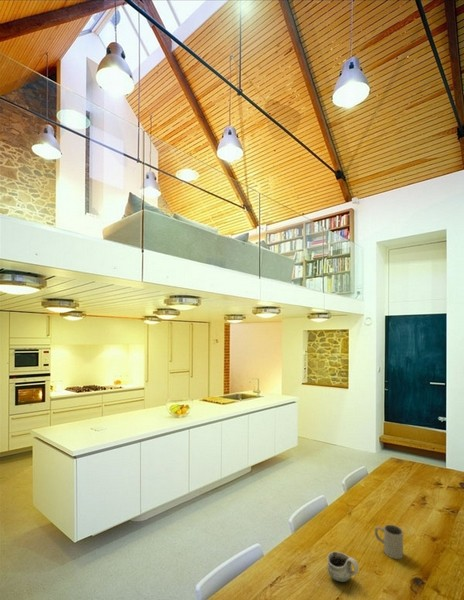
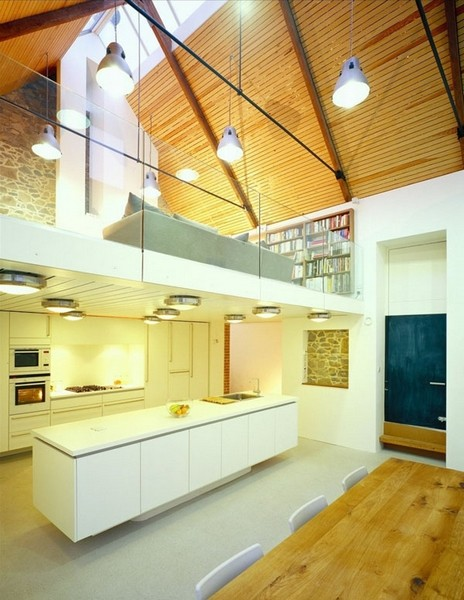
- mug [326,551,360,583]
- mug [374,524,404,560]
